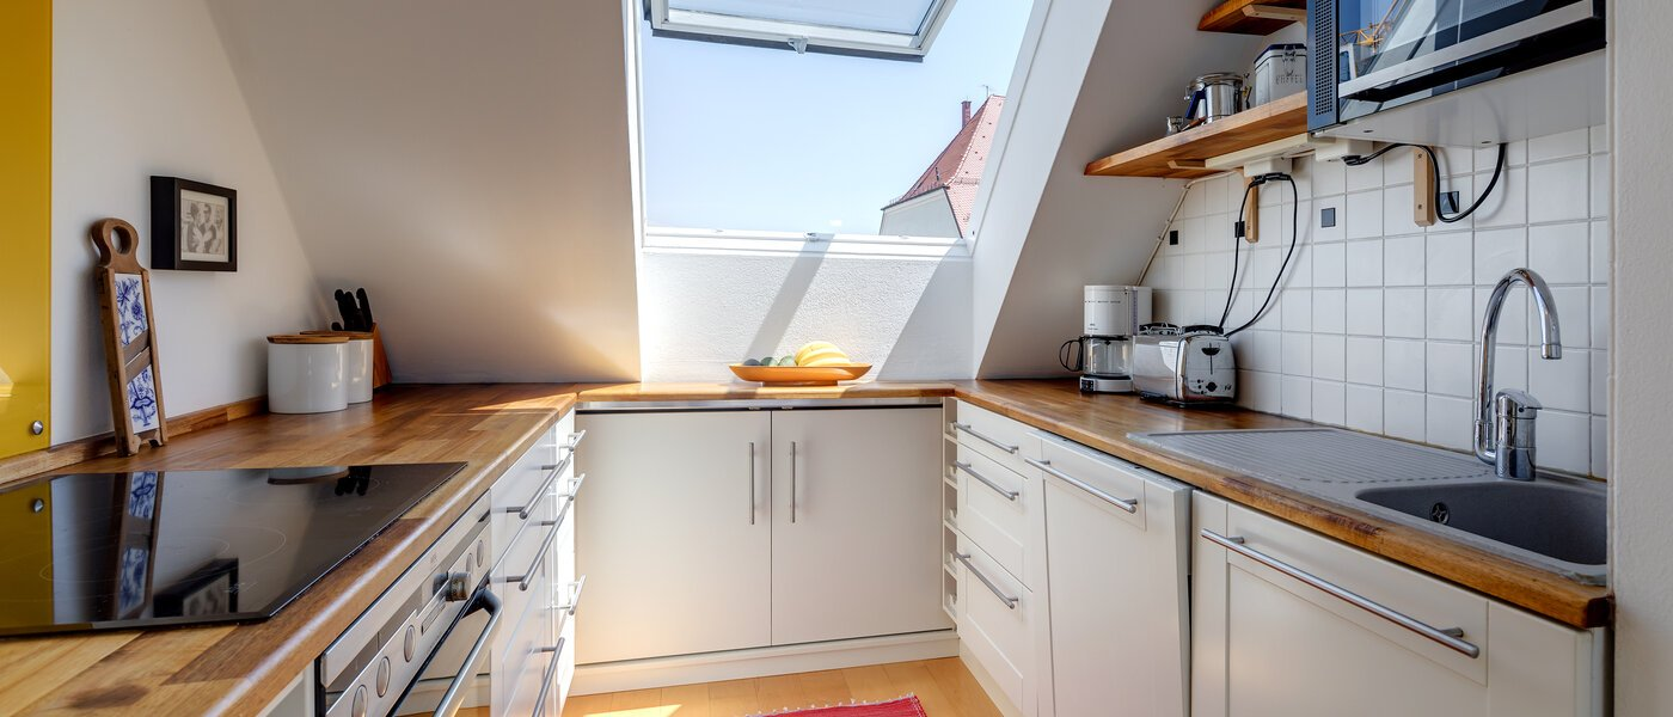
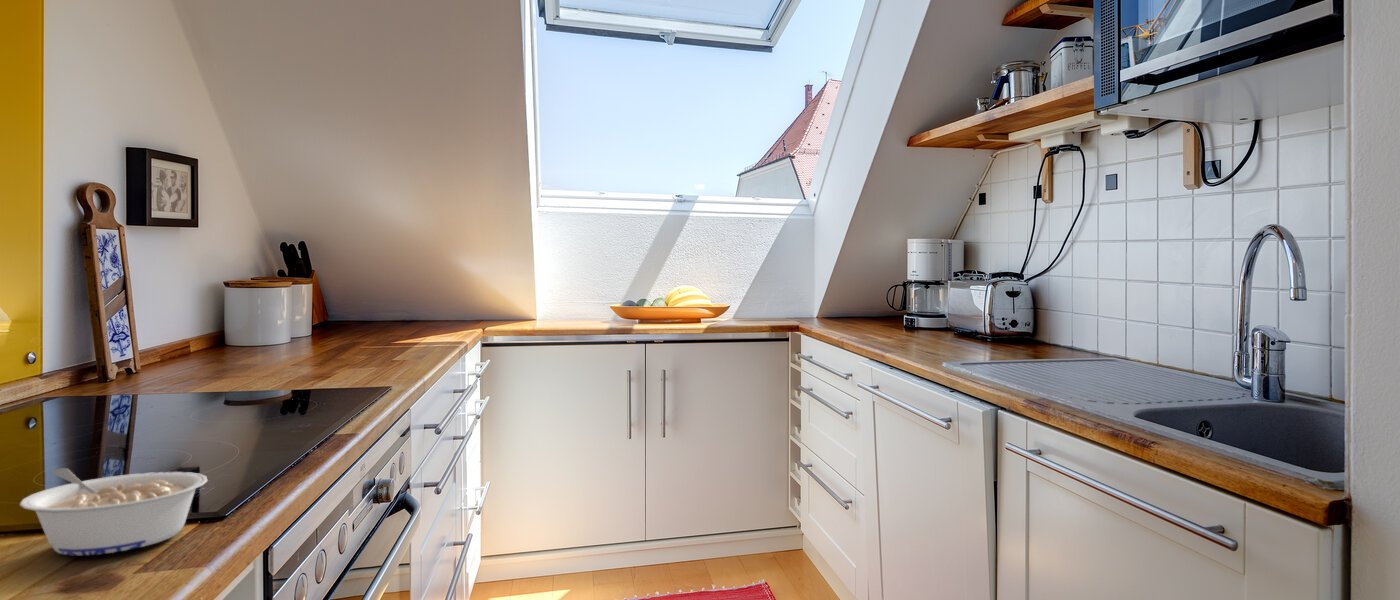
+ legume [19,467,209,556]
